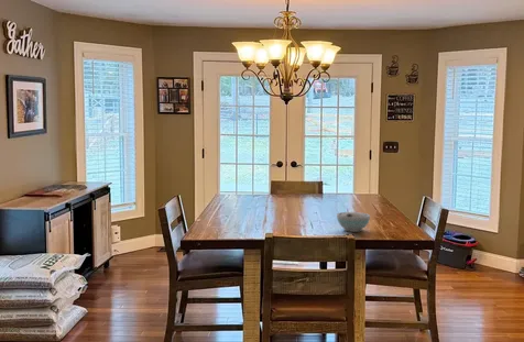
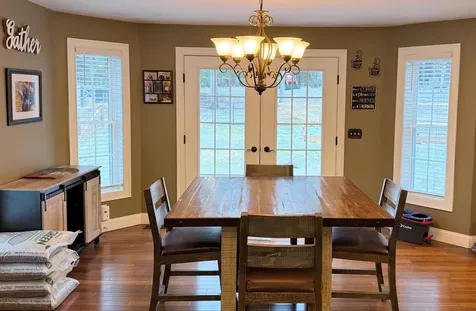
- bowl [336,211,371,233]
